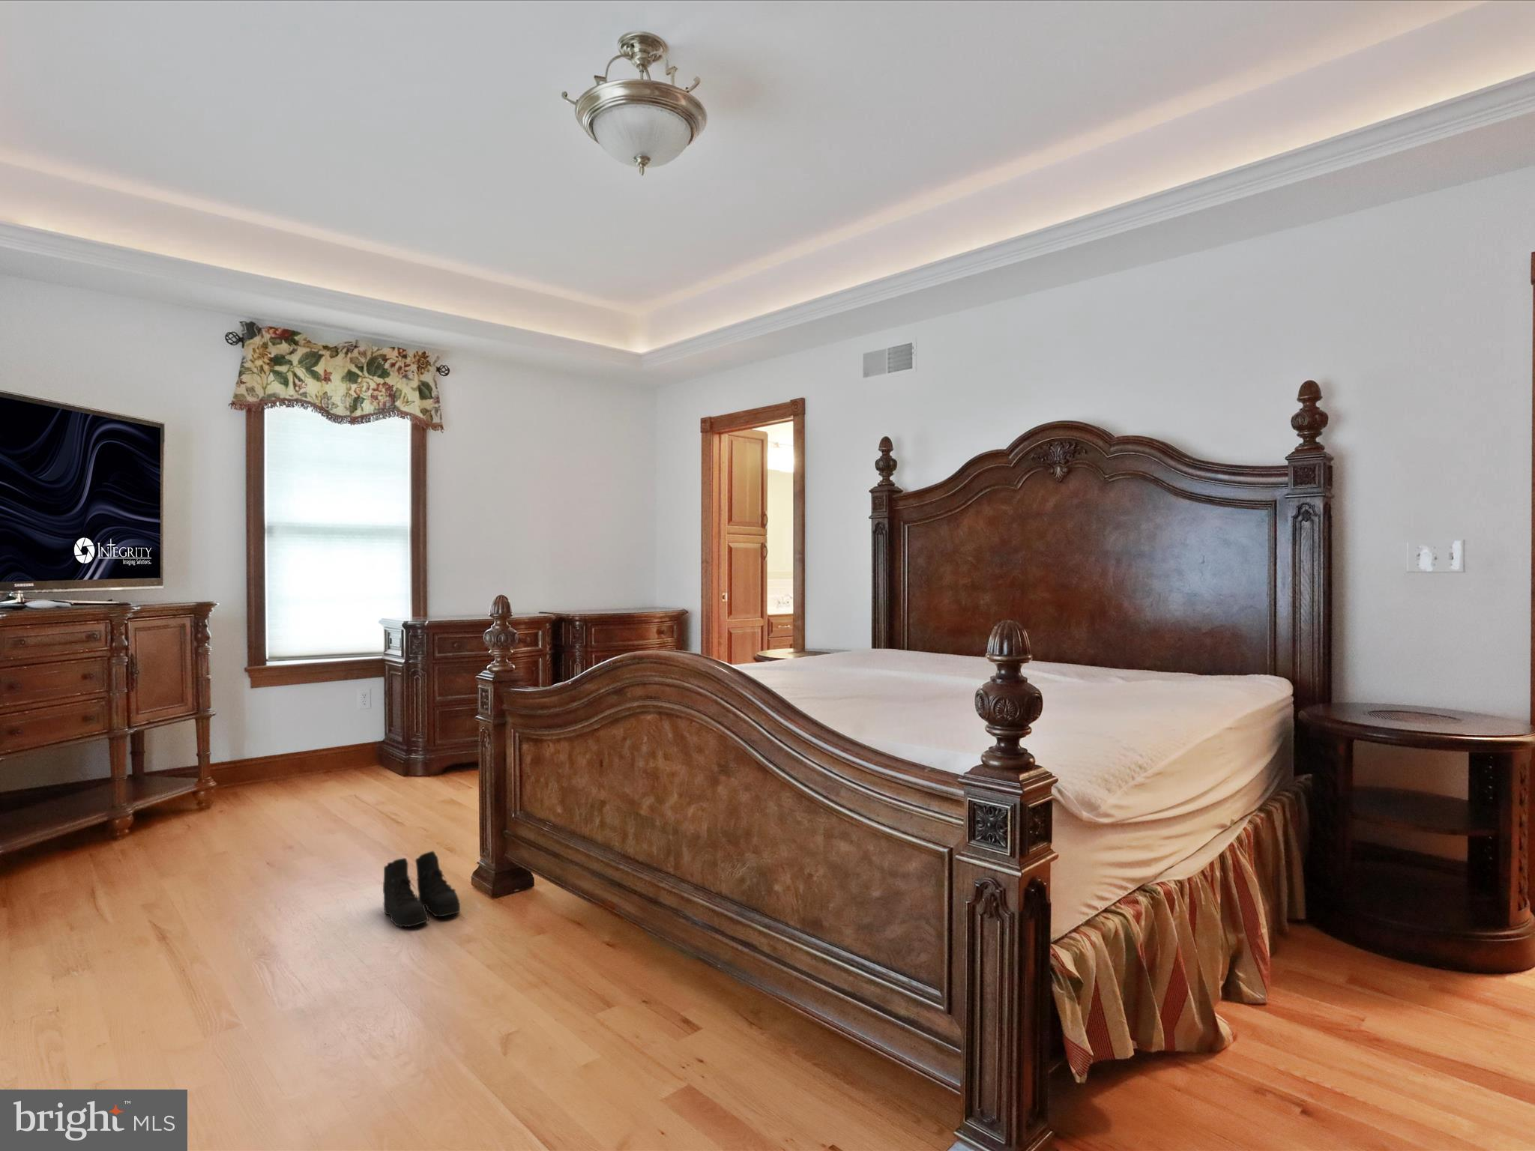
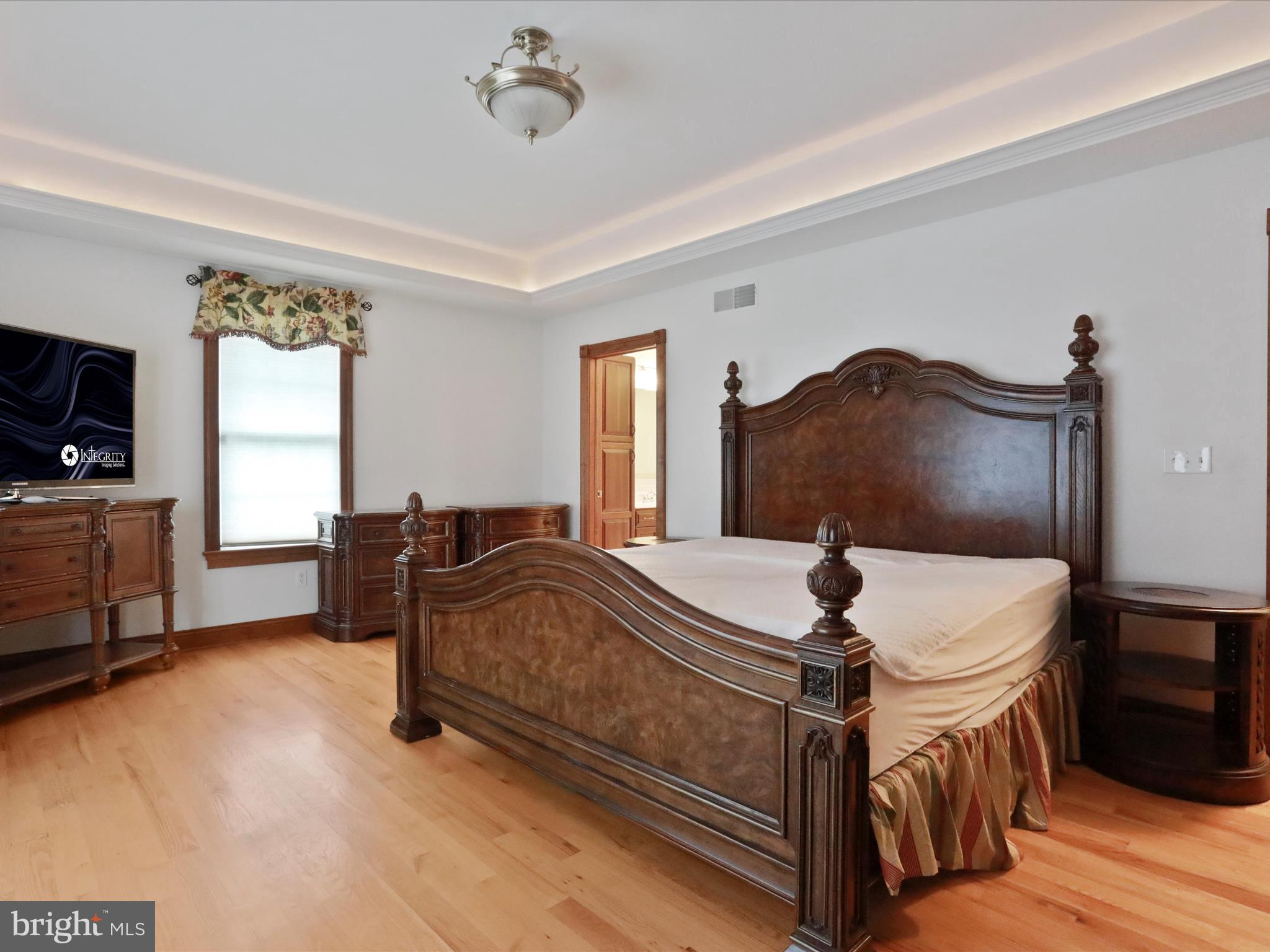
- boots [382,850,460,929]
